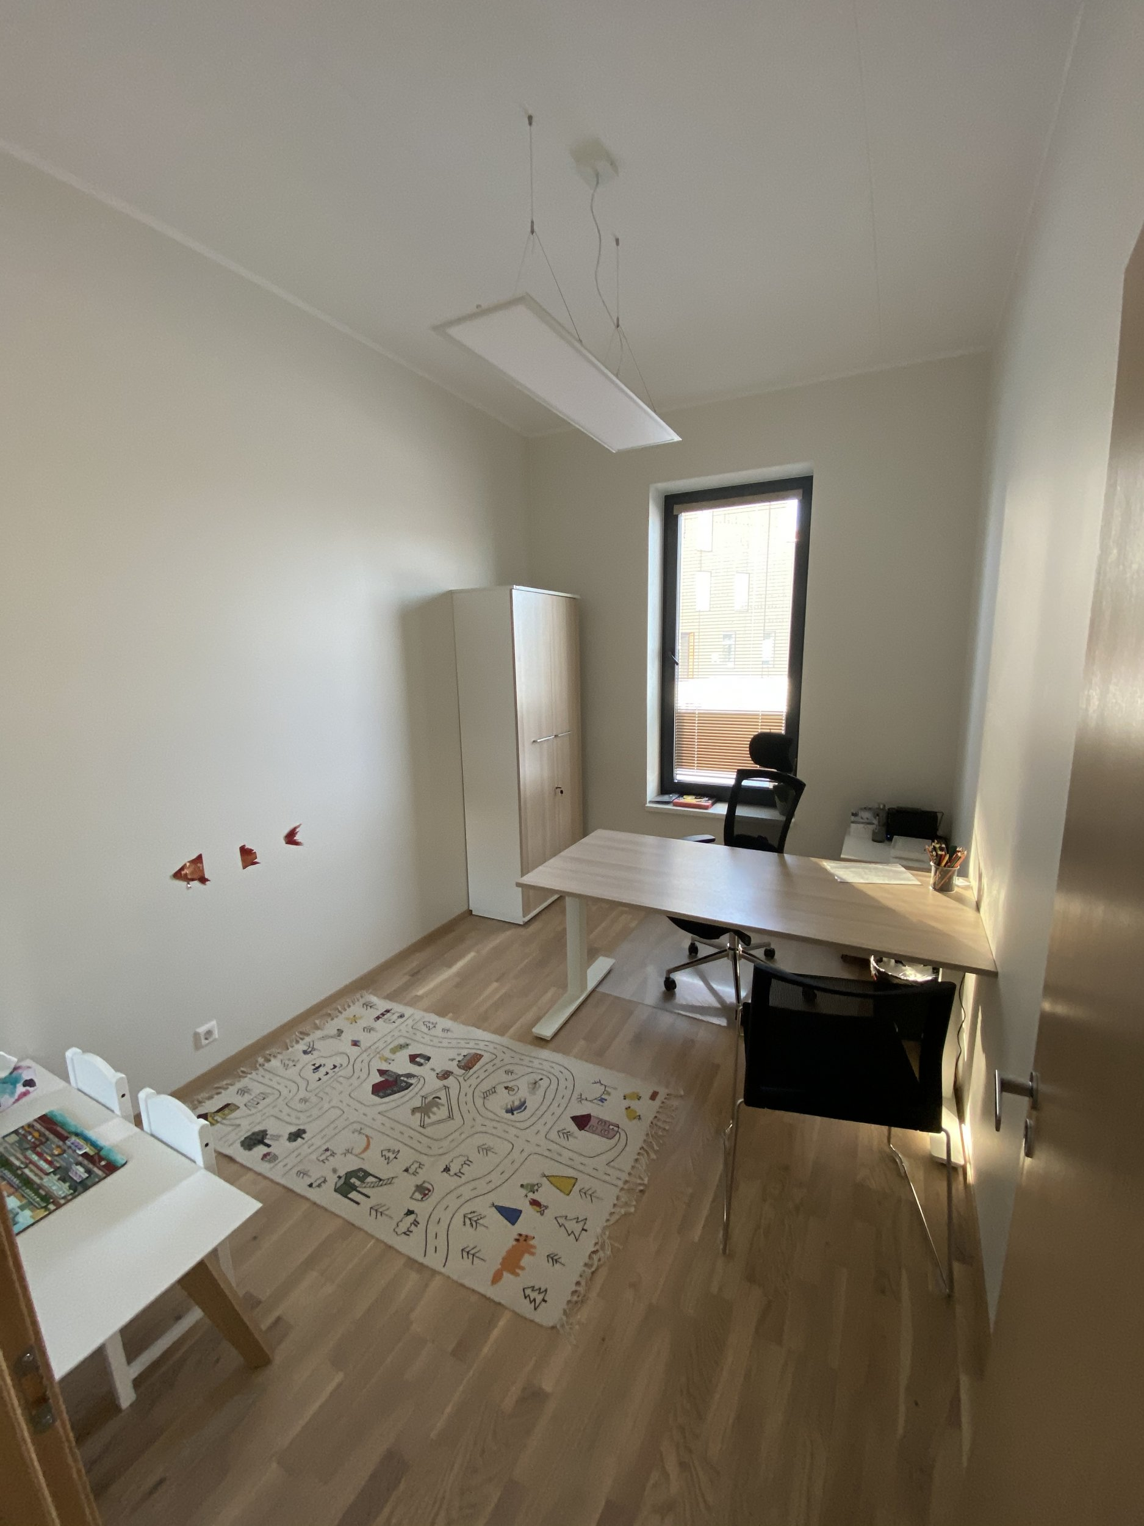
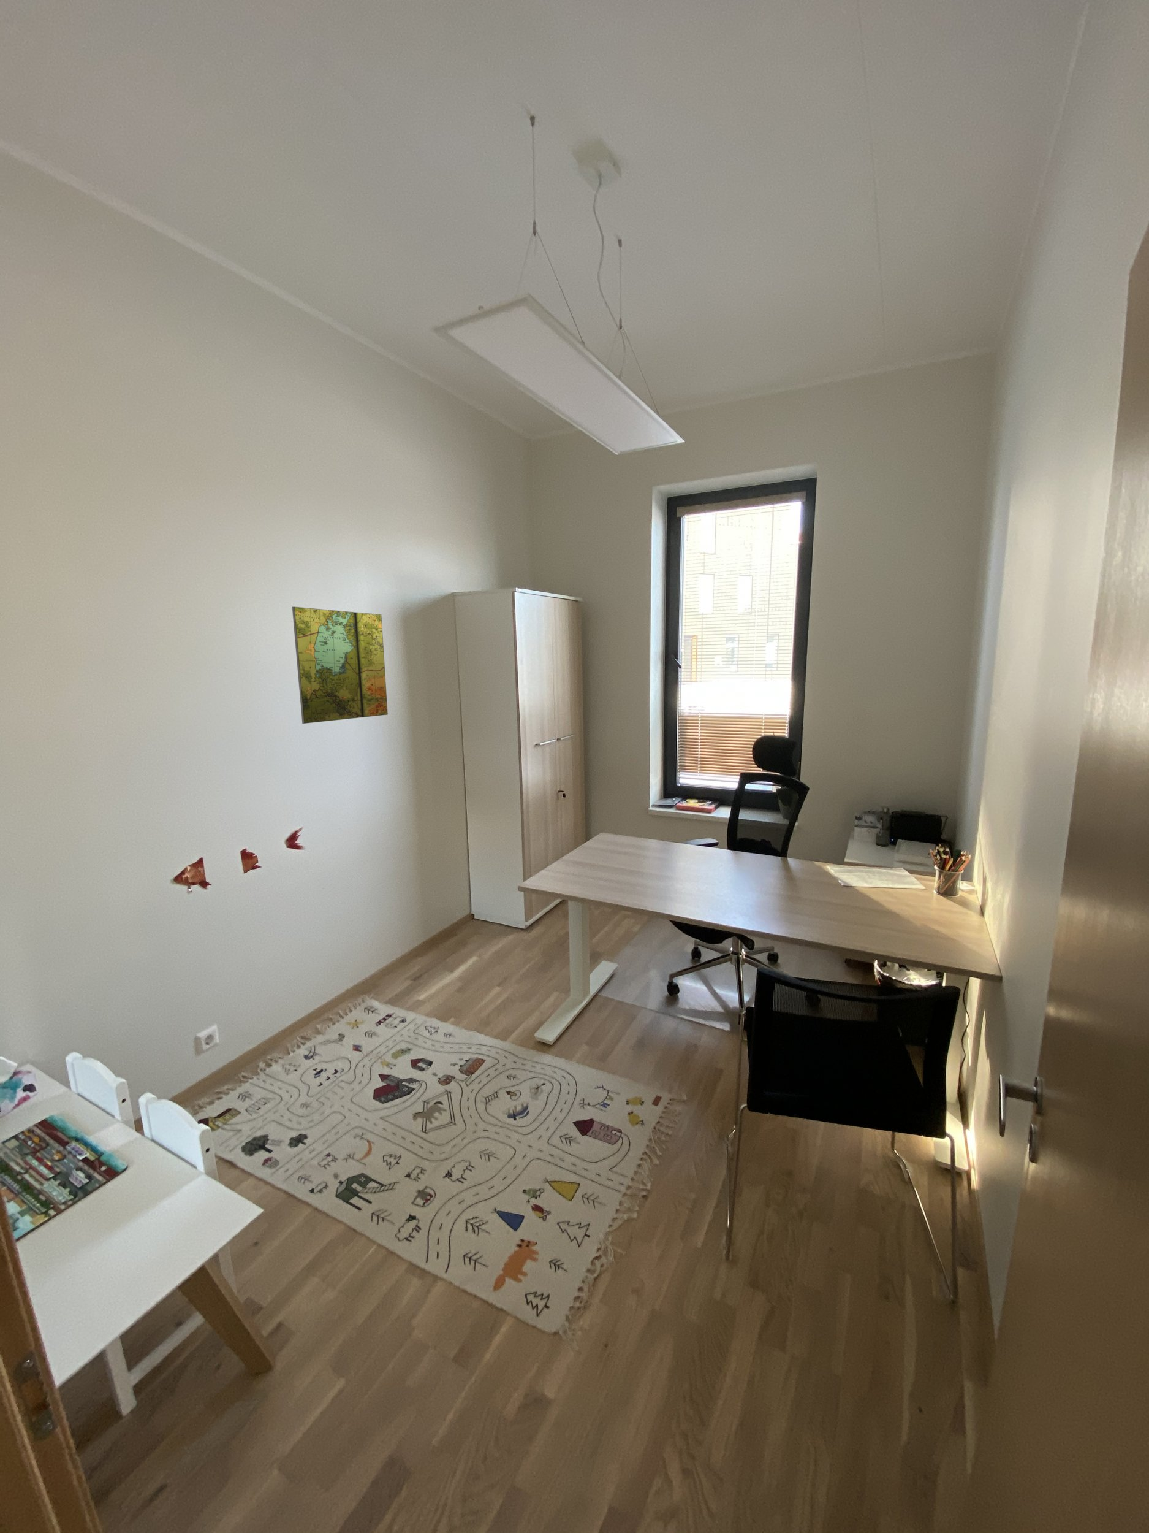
+ map [292,606,389,724]
